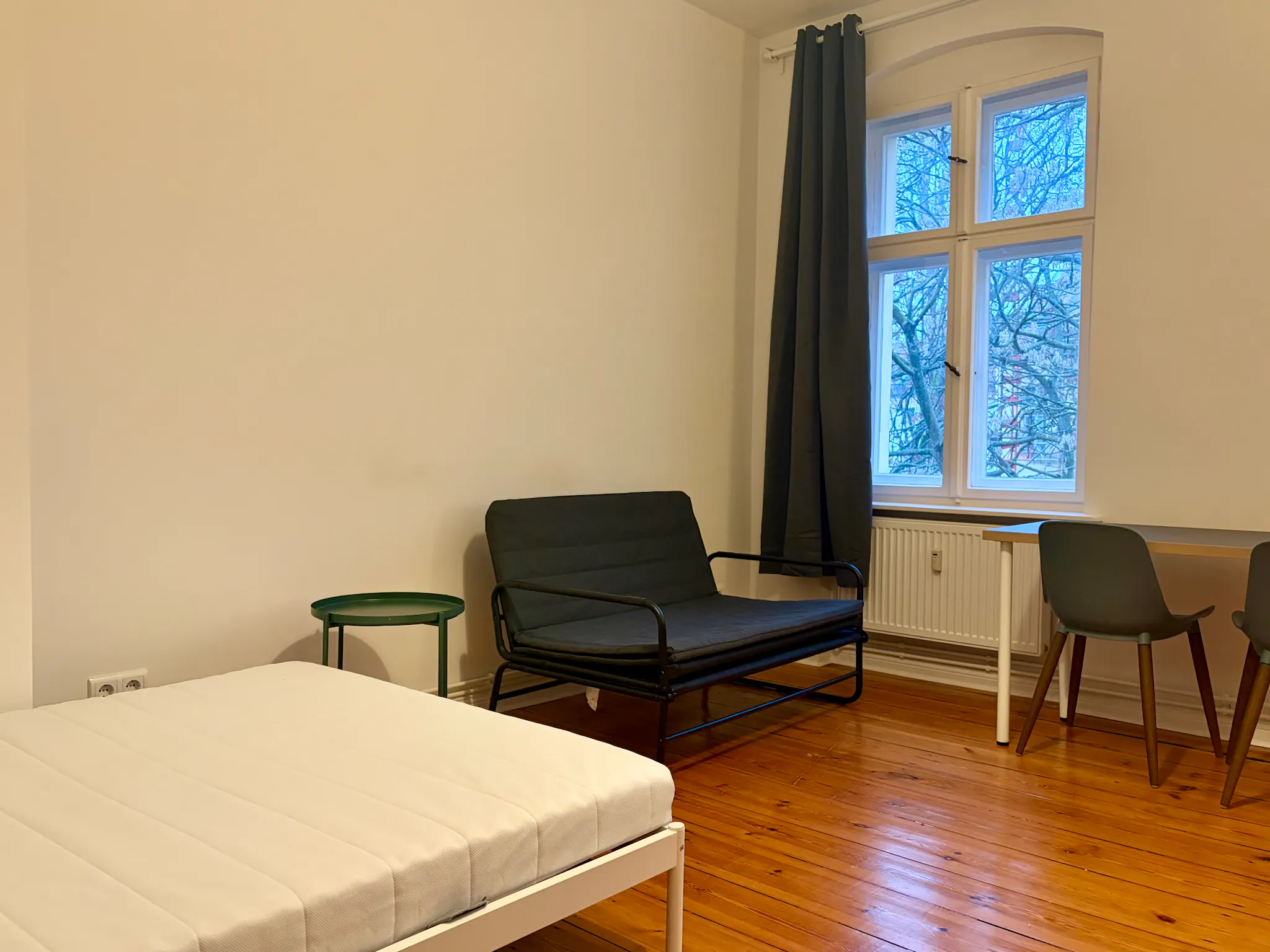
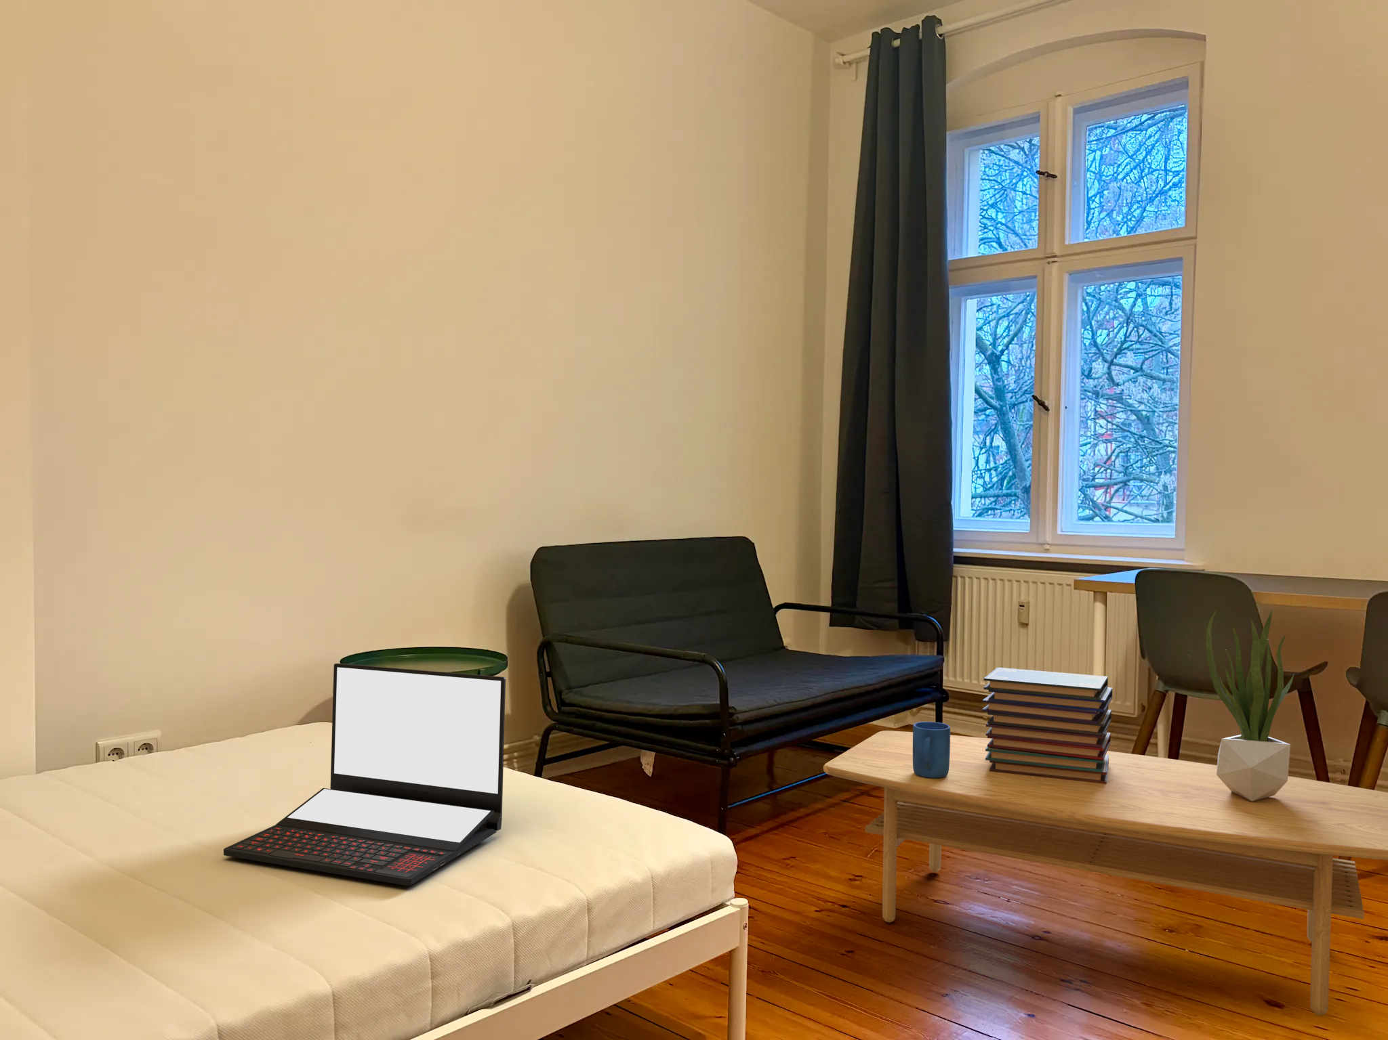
+ mug [913,721,951,778]
+ potted plant [1205,610,1295,801]
+ laptop [223,663,506,886]
+ book stack [981,666,1113,784]
+ coffee table [823,730,1388,1016]
